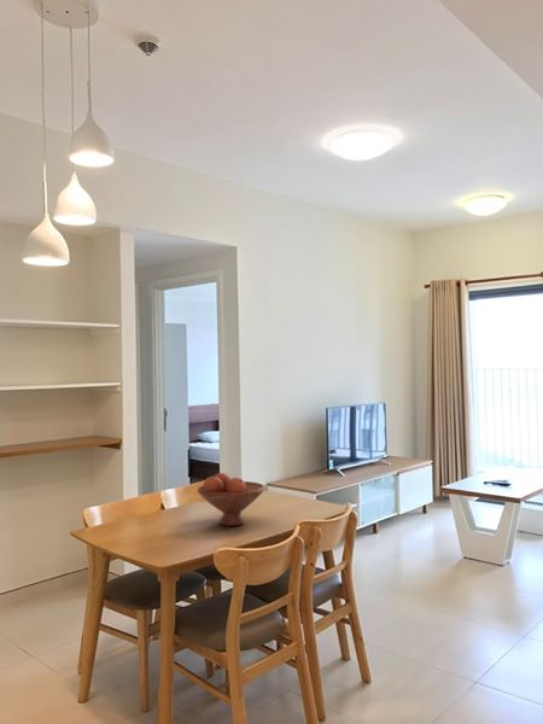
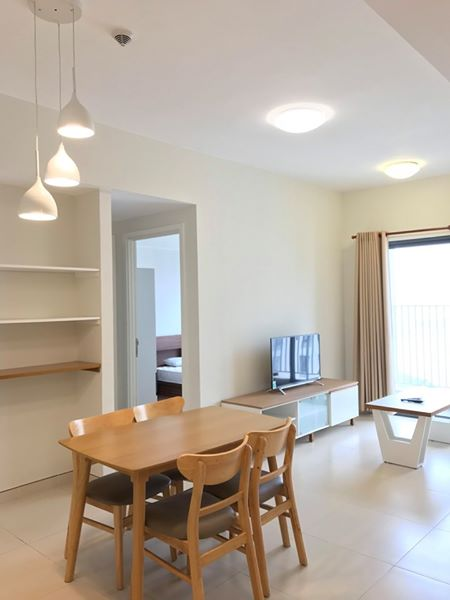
- fruit bowl [197,472,267,527]
